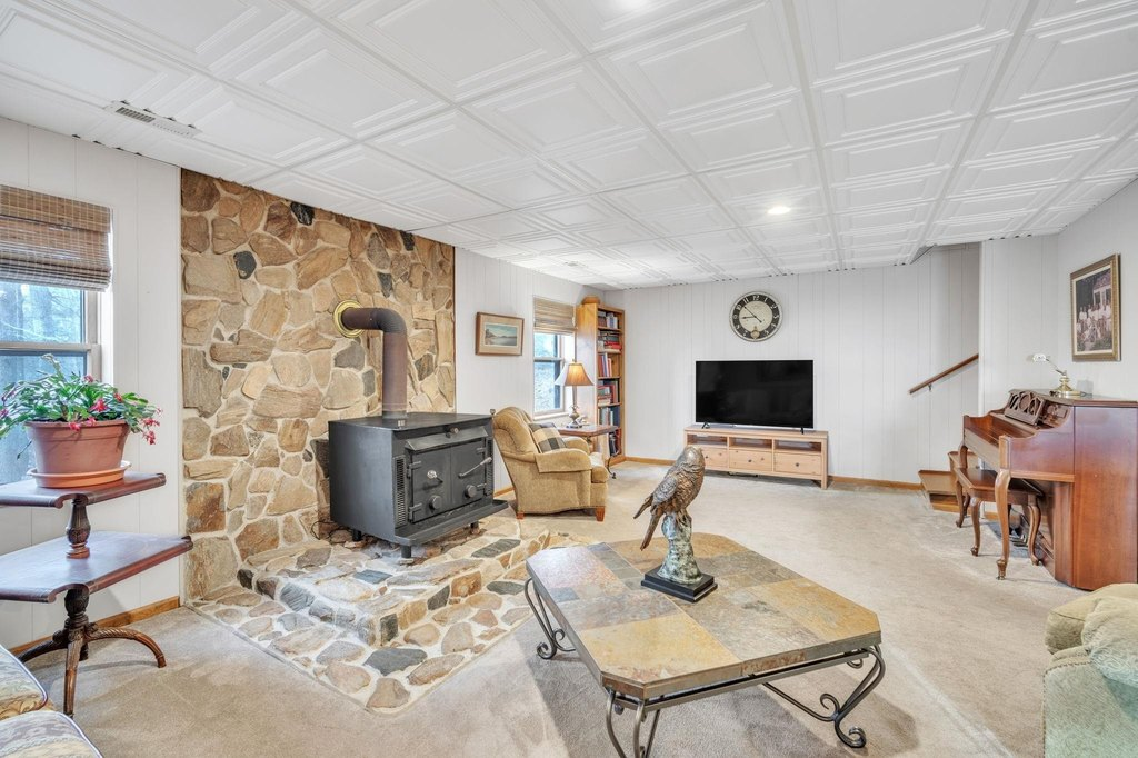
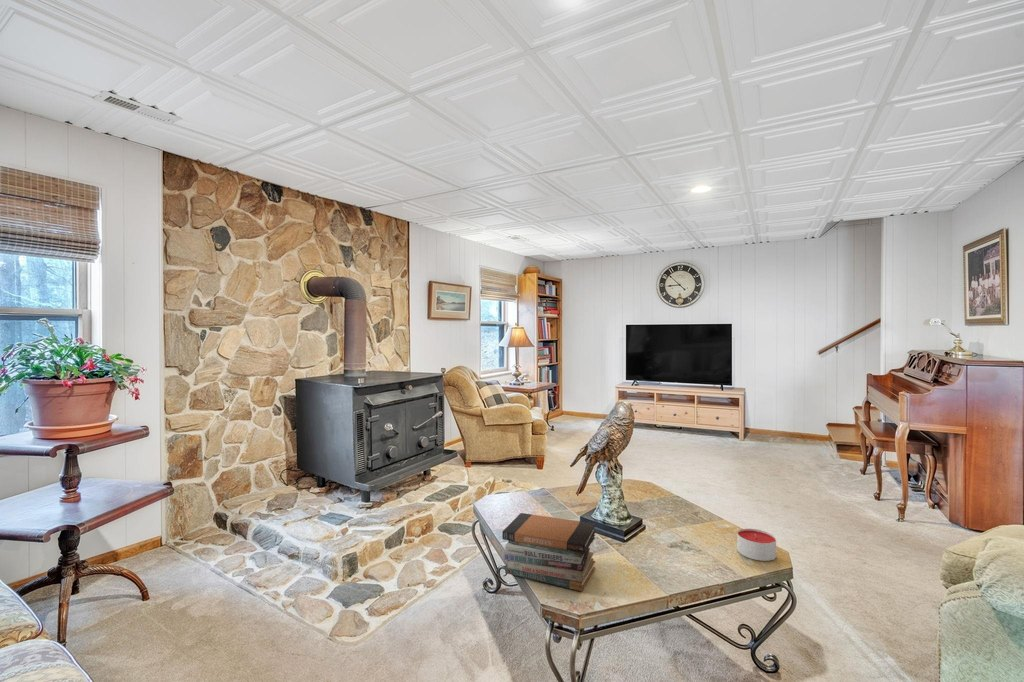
+ book stack [501,512,597,592]
+ candle [736,528,777,562]
